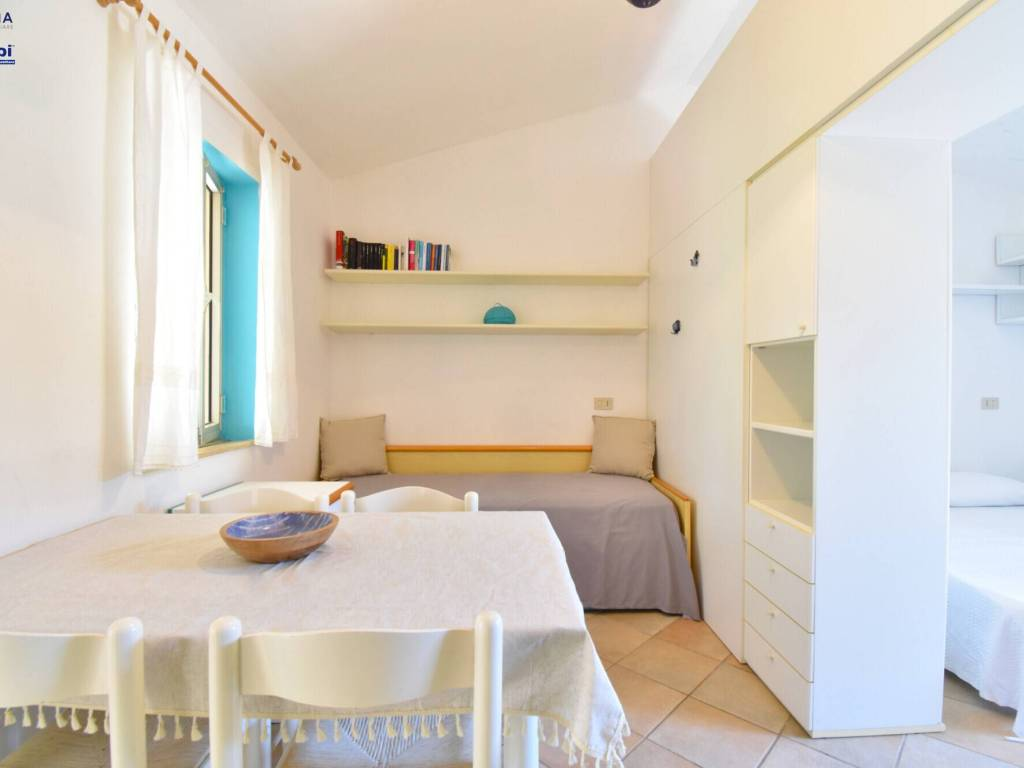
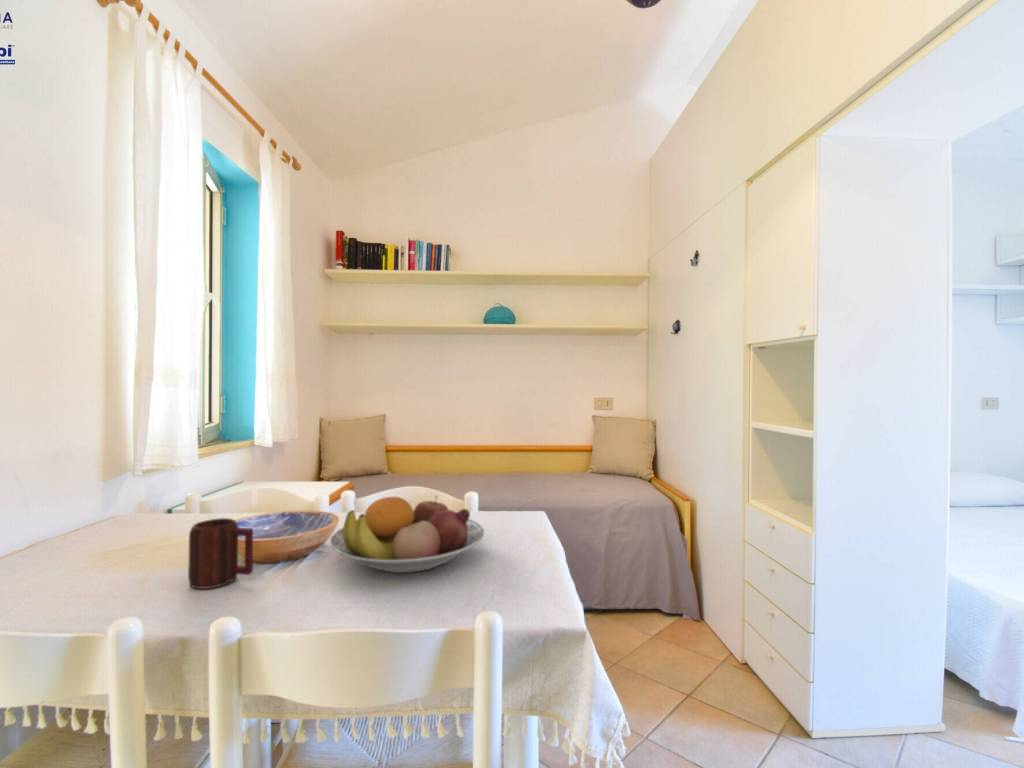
+ fruit bowl [329,495,485,574]
+ mug [187,517,254,590]
